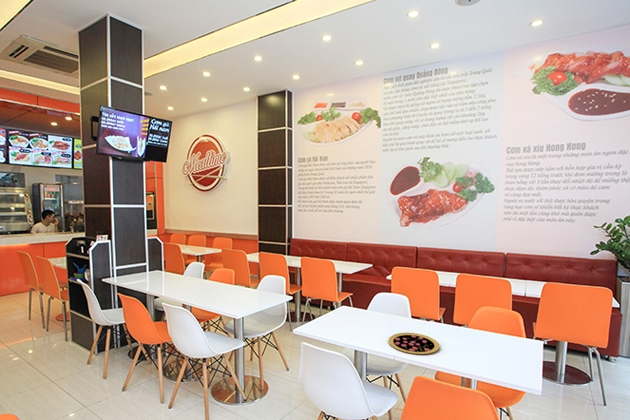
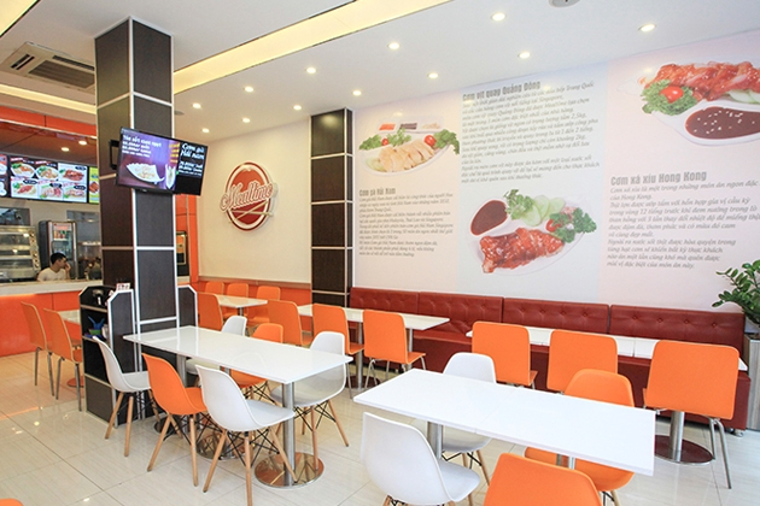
- pizza [388,332,441,355]
